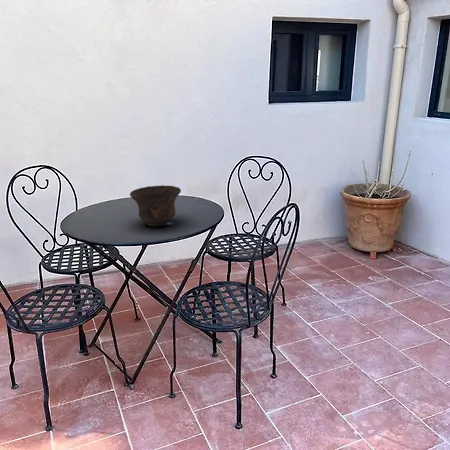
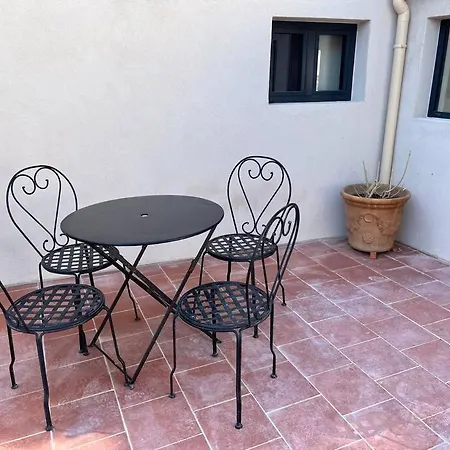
- bowl [129,185,182,227]
